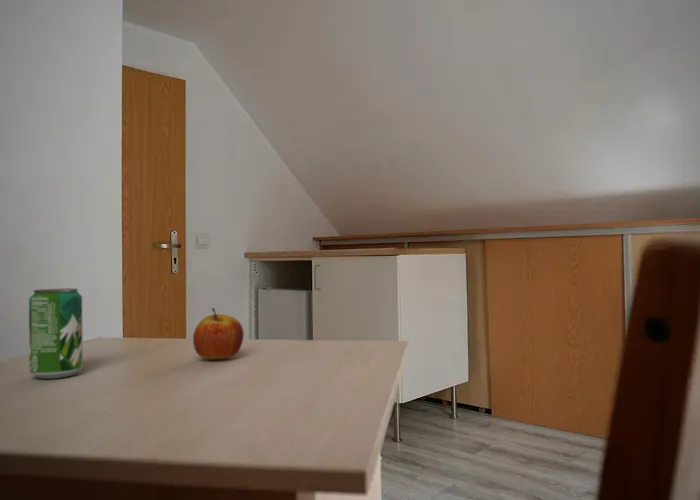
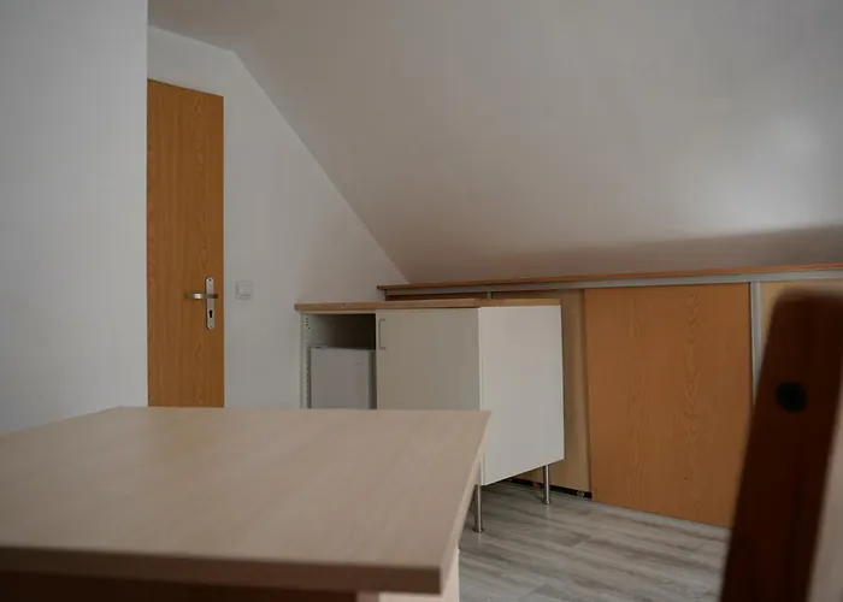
- apple [192,307,245,360]
- beverage can [28,288,84,379]
